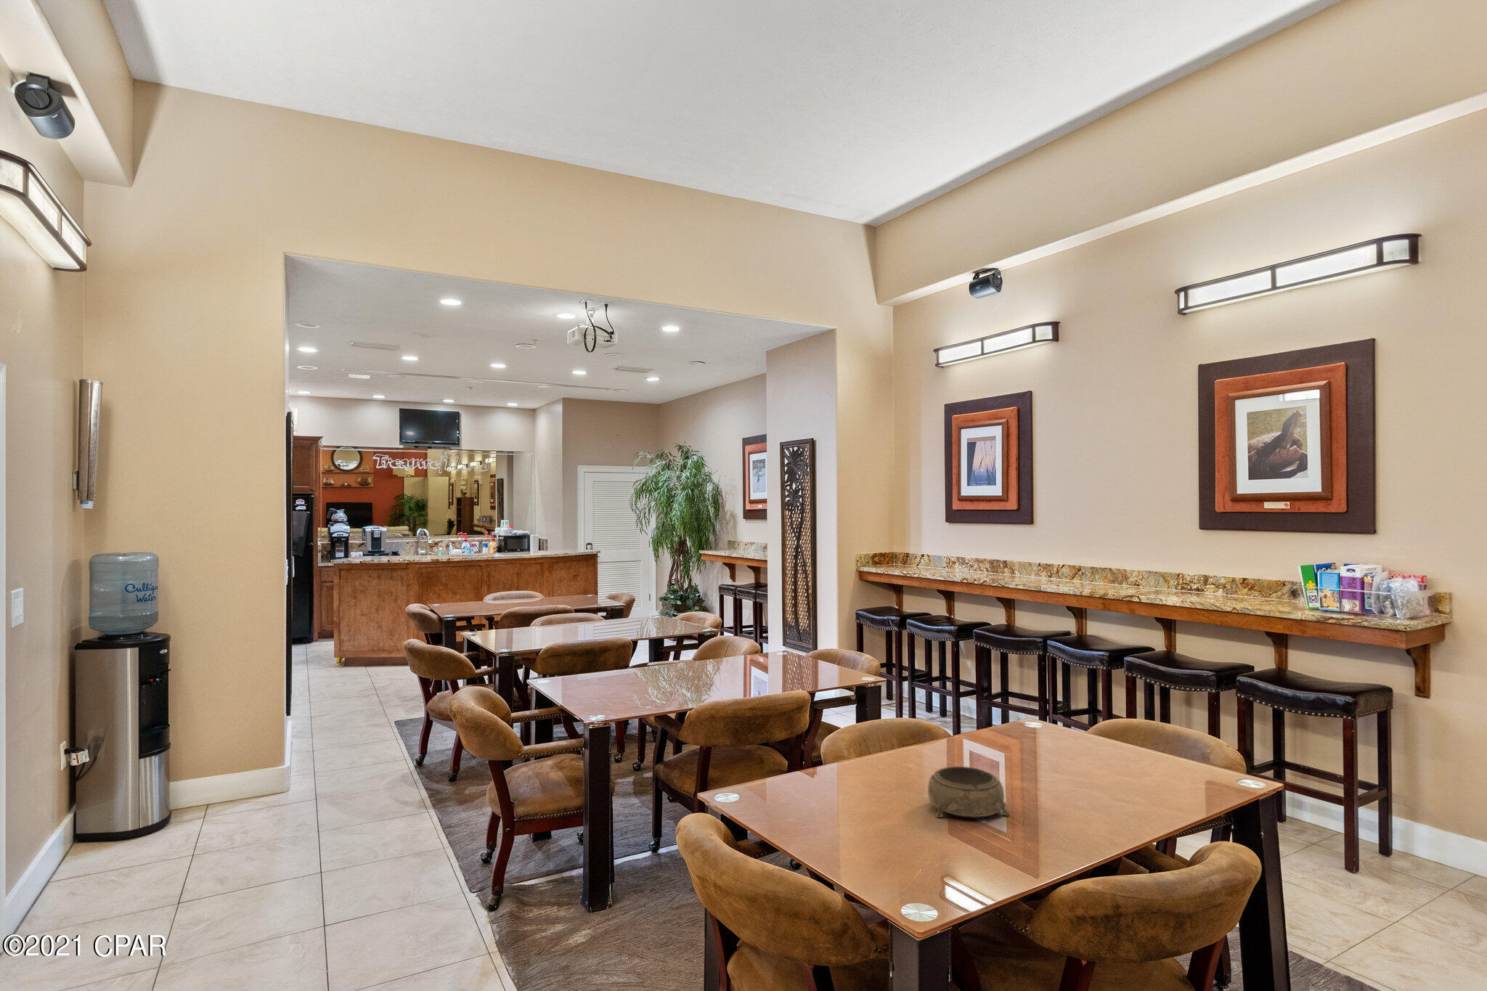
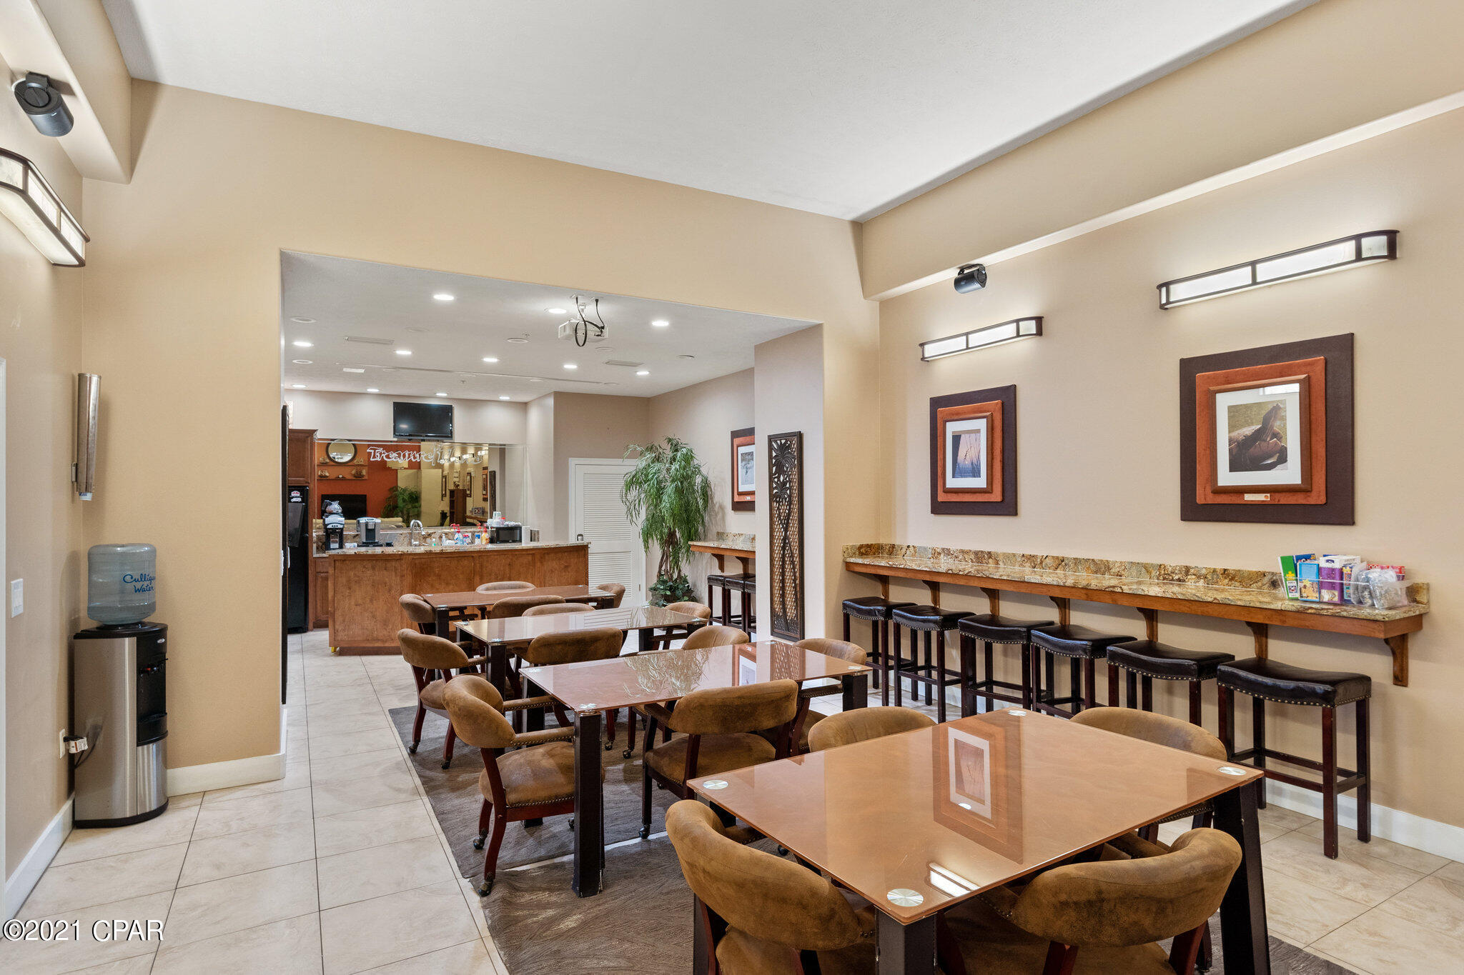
- decorative bowl [928,766,1010,818]
